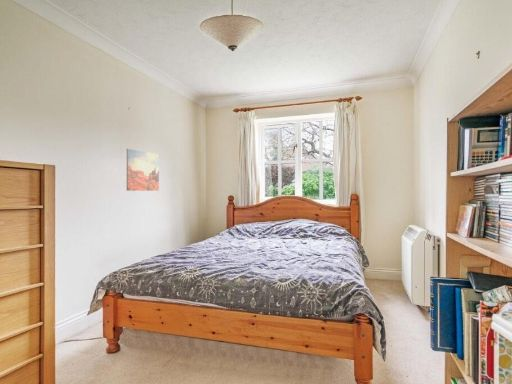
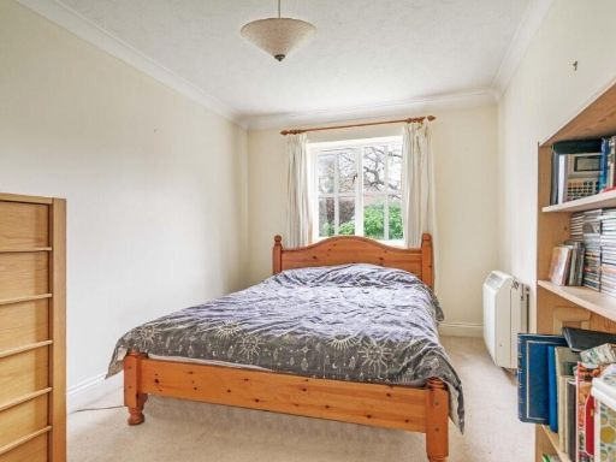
- wall art [126,148,160,192]
